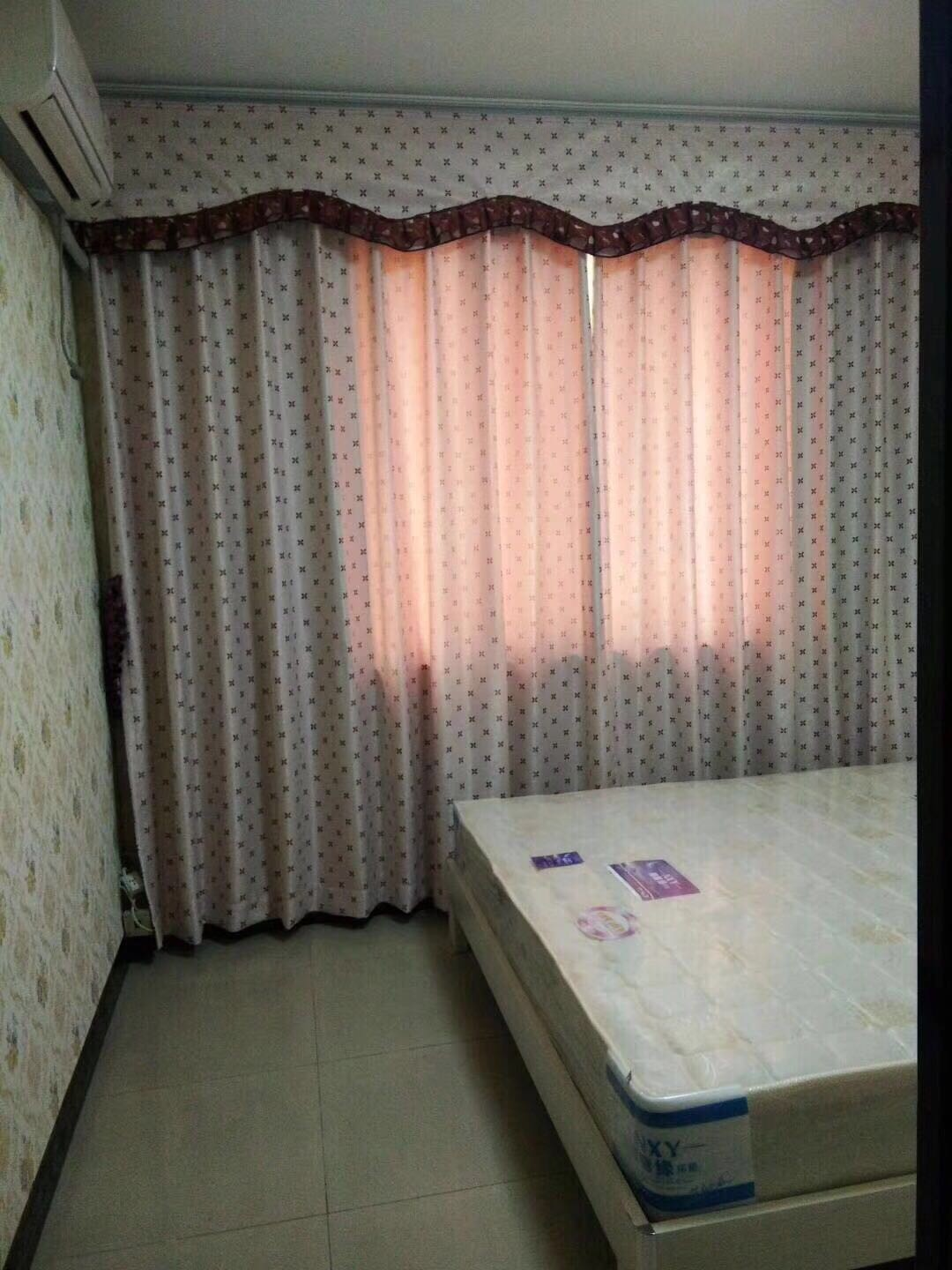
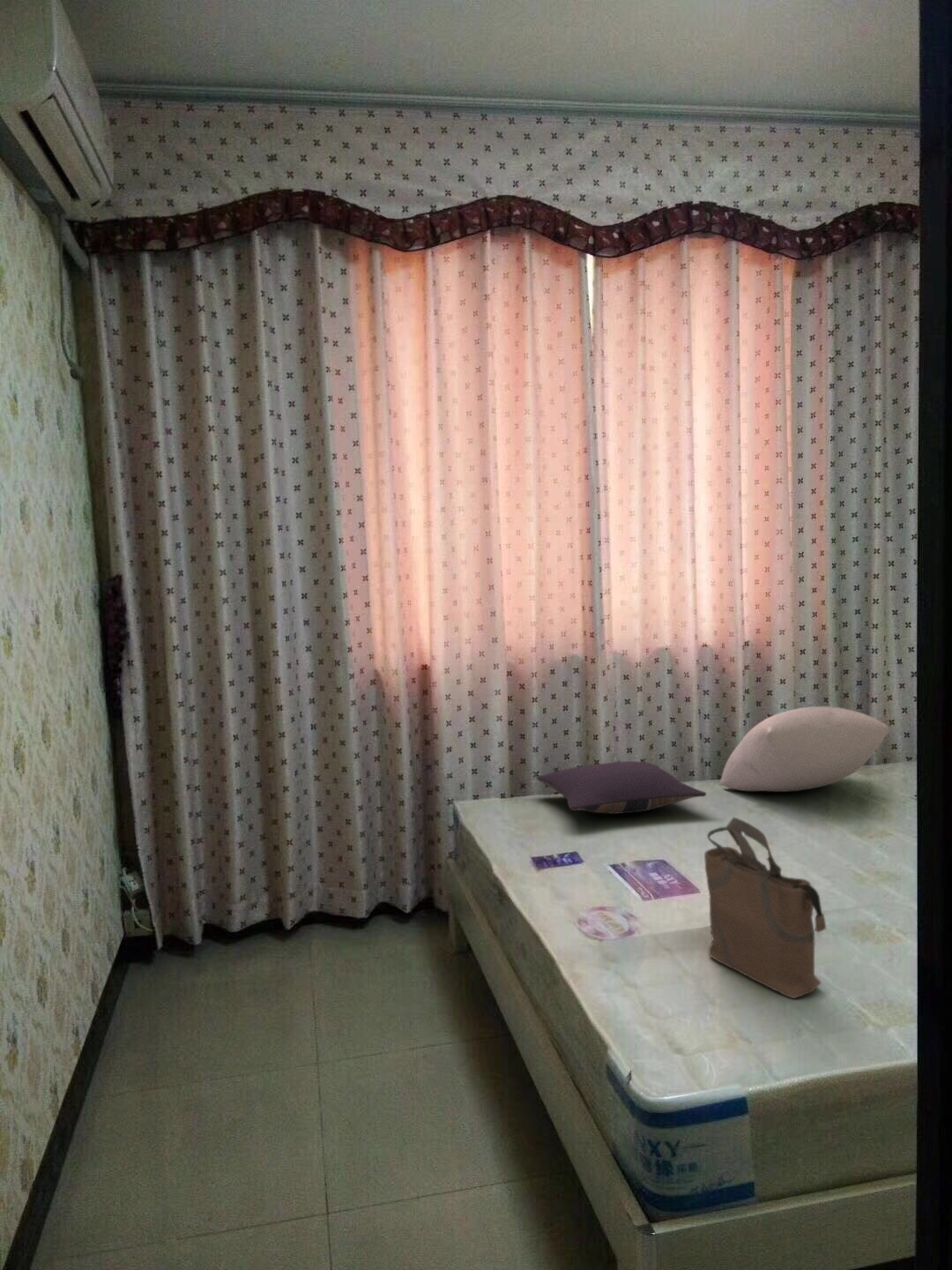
+ tote bag [703,817,827,999]
+ pillow [718,706,891,793]
+ pillow [535,760,707,815]
